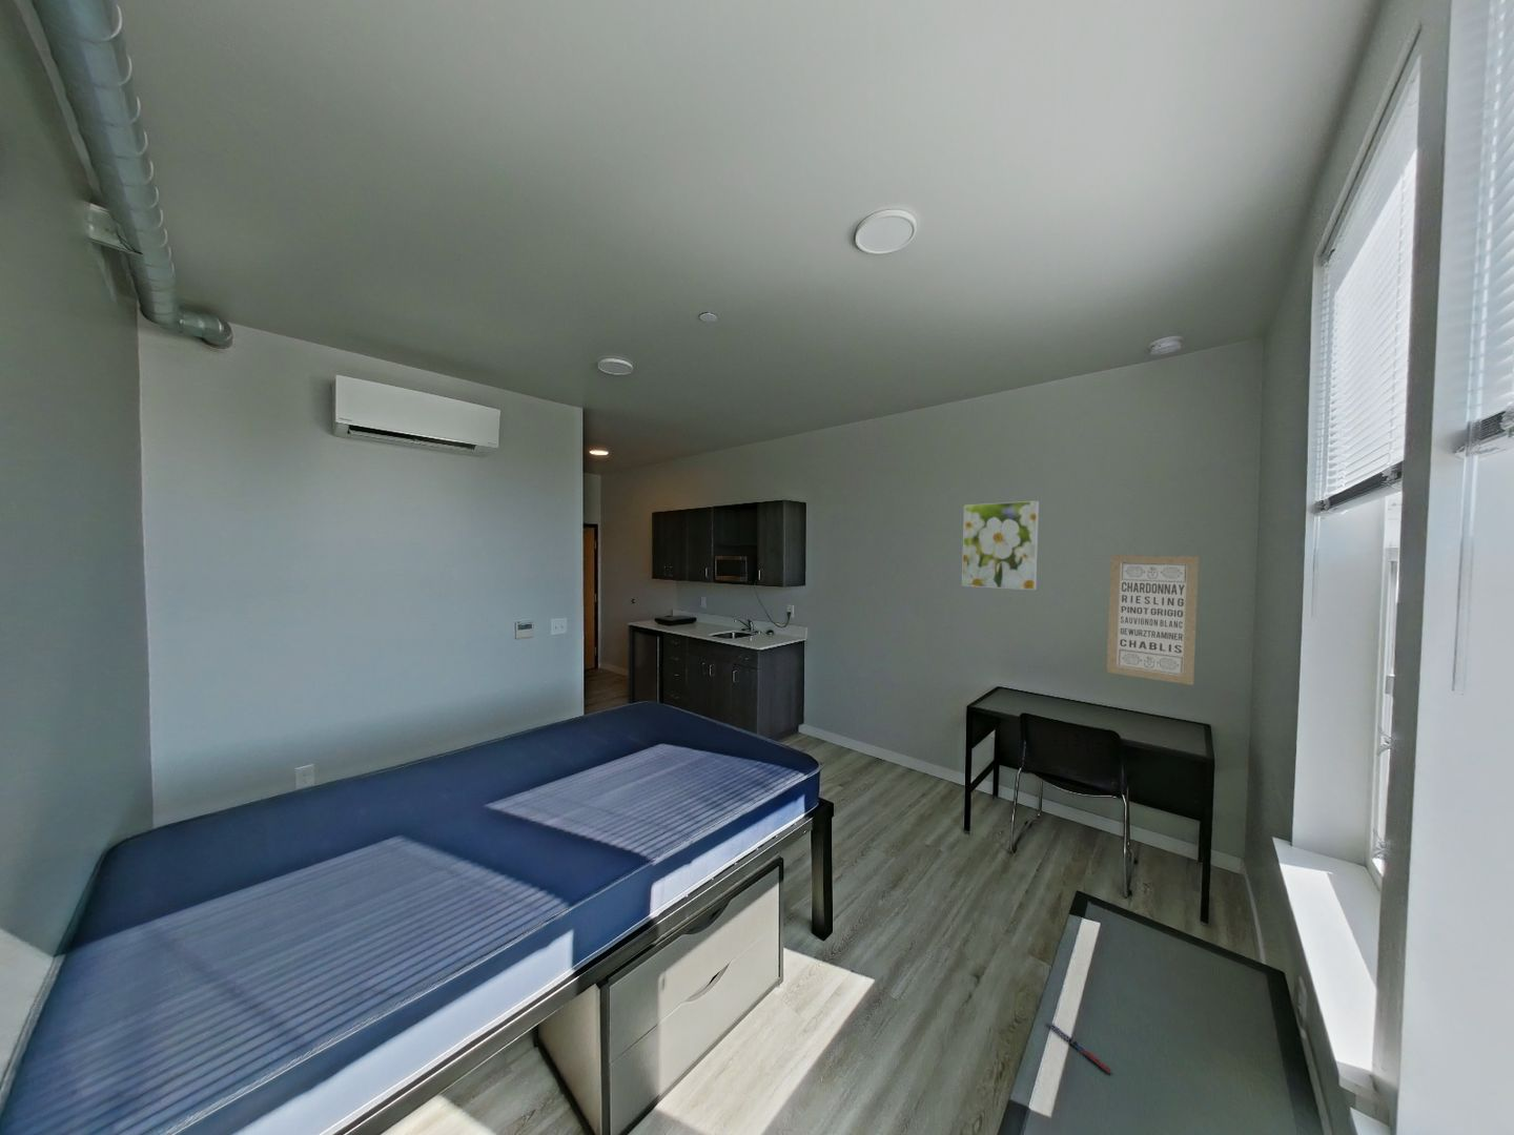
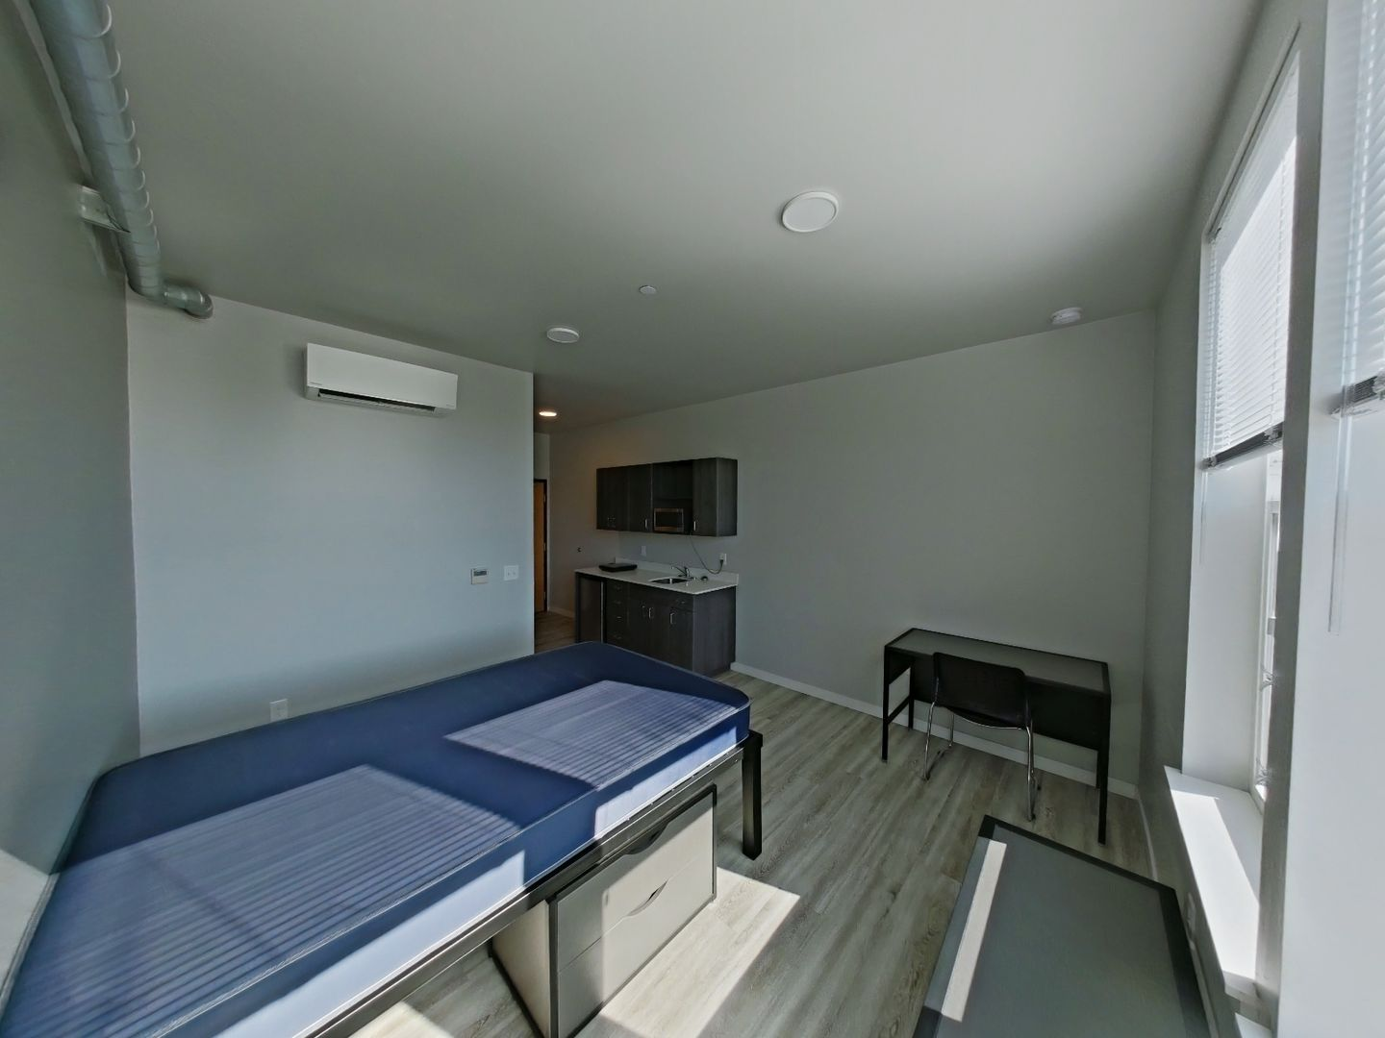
- pen [1045,1019,1113,1074]
- wall art [1106,554,1199,687]
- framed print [961,501,1040,590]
